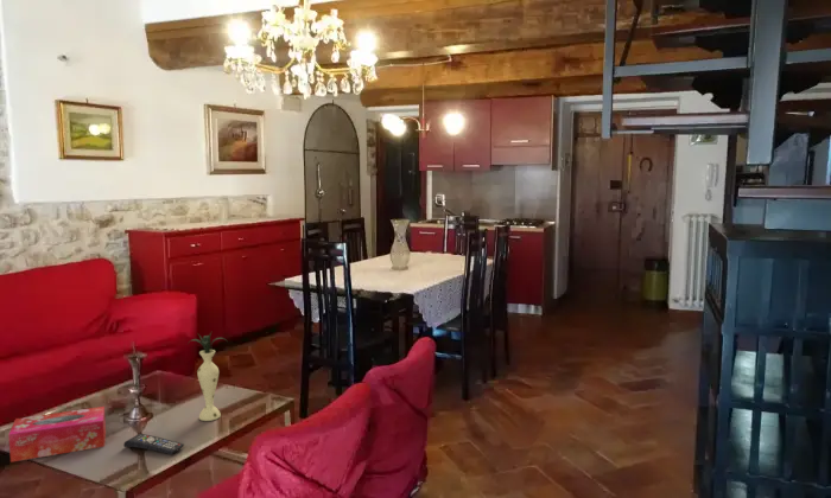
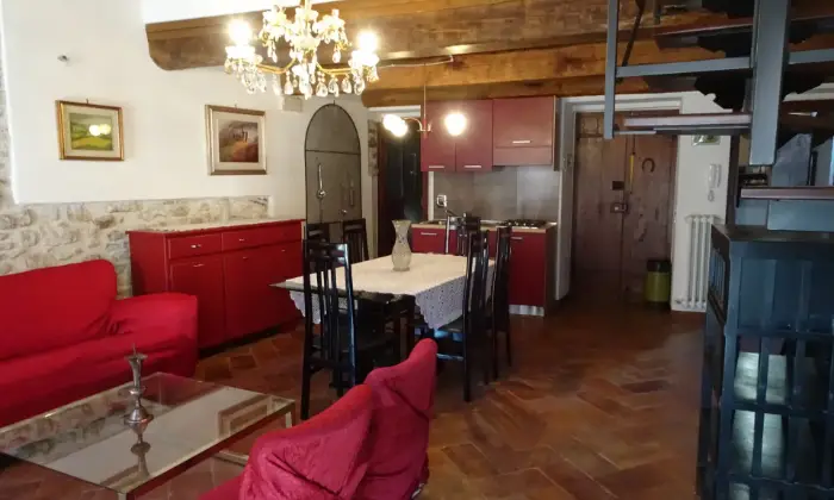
- vase [186,332,227,422]
- tissue box [7,406,107,464]
- remote control [122,433,185,455]
